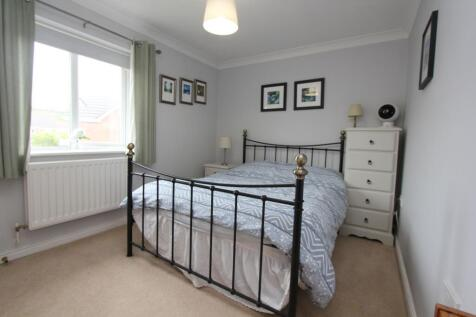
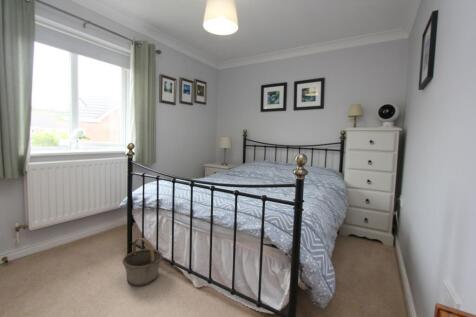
+ basket [121,237,164,287]
